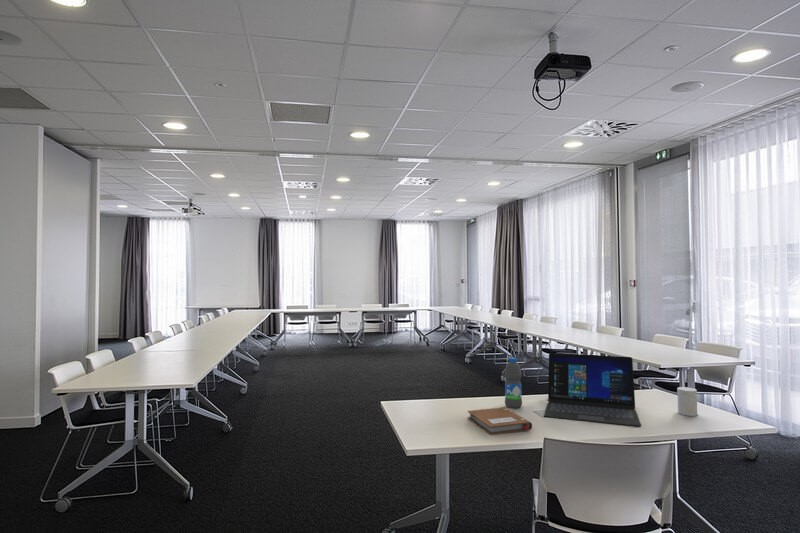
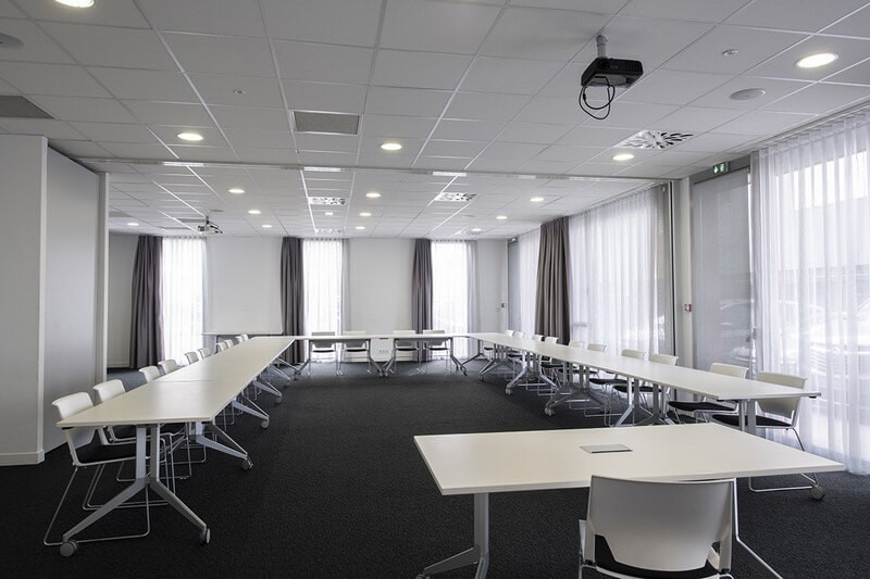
- water bottle [504,357,523,409]
- laptop [543,352,642,428]
- notebook [467,406,533,436]
- cup [676,386,698,417]
